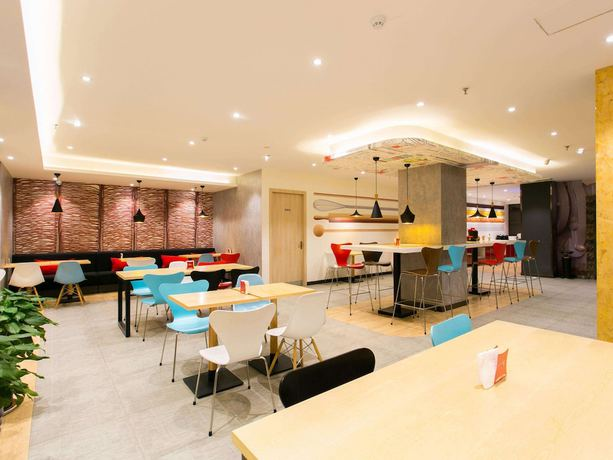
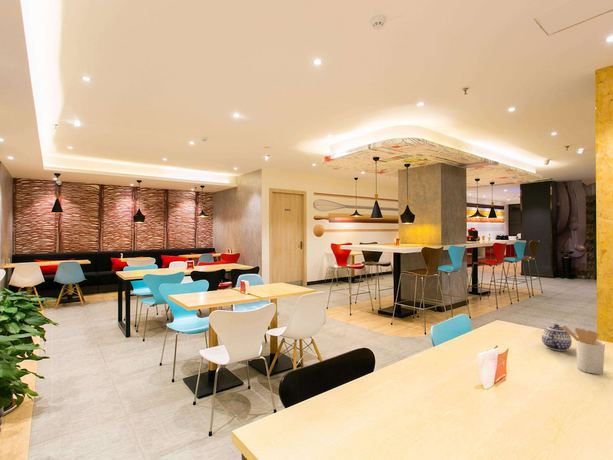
+ teapot [541,323,573,352]
+ utensil holder [561,325,606,375]
